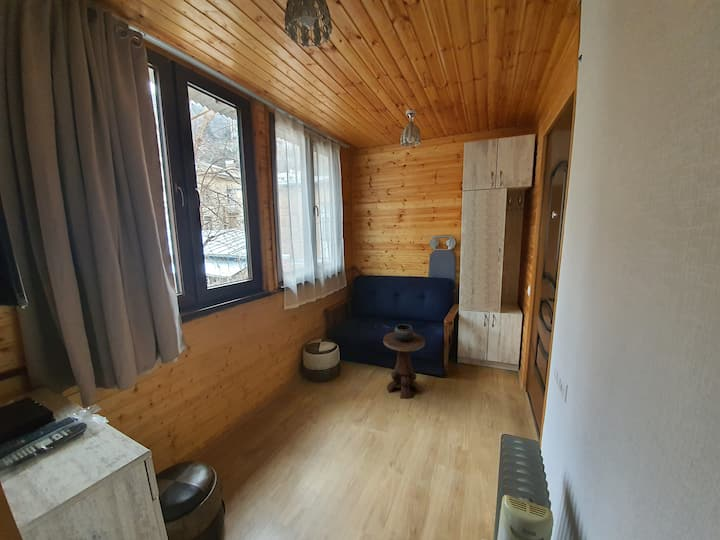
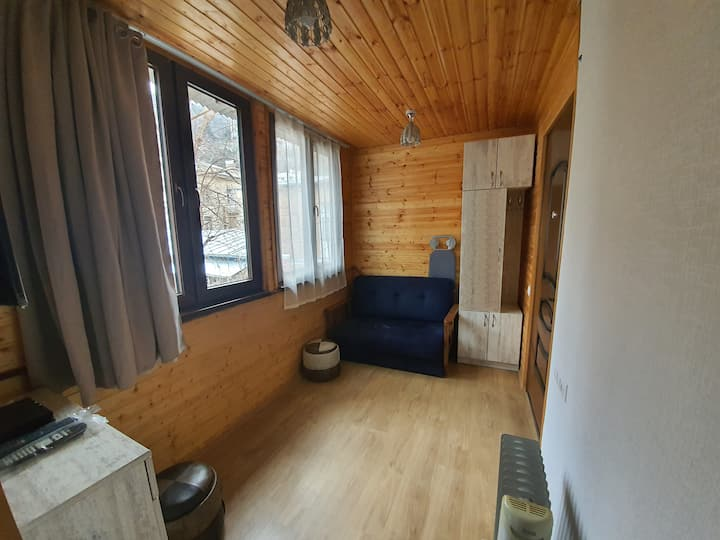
- side table [382,323,426,400]
